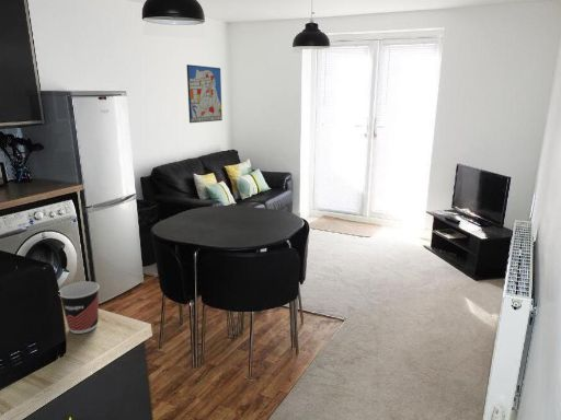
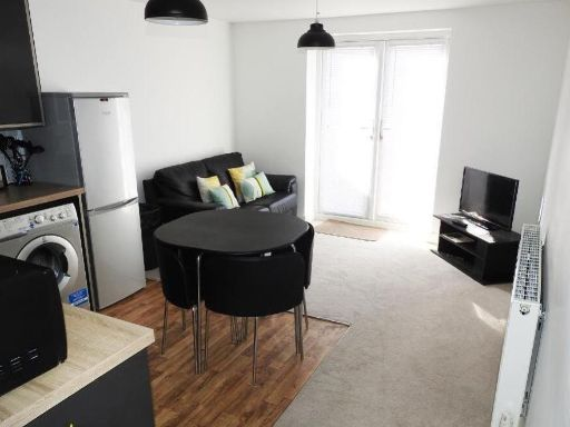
- wall art [185,63,224,124]
- cup [58,280,101,335]
